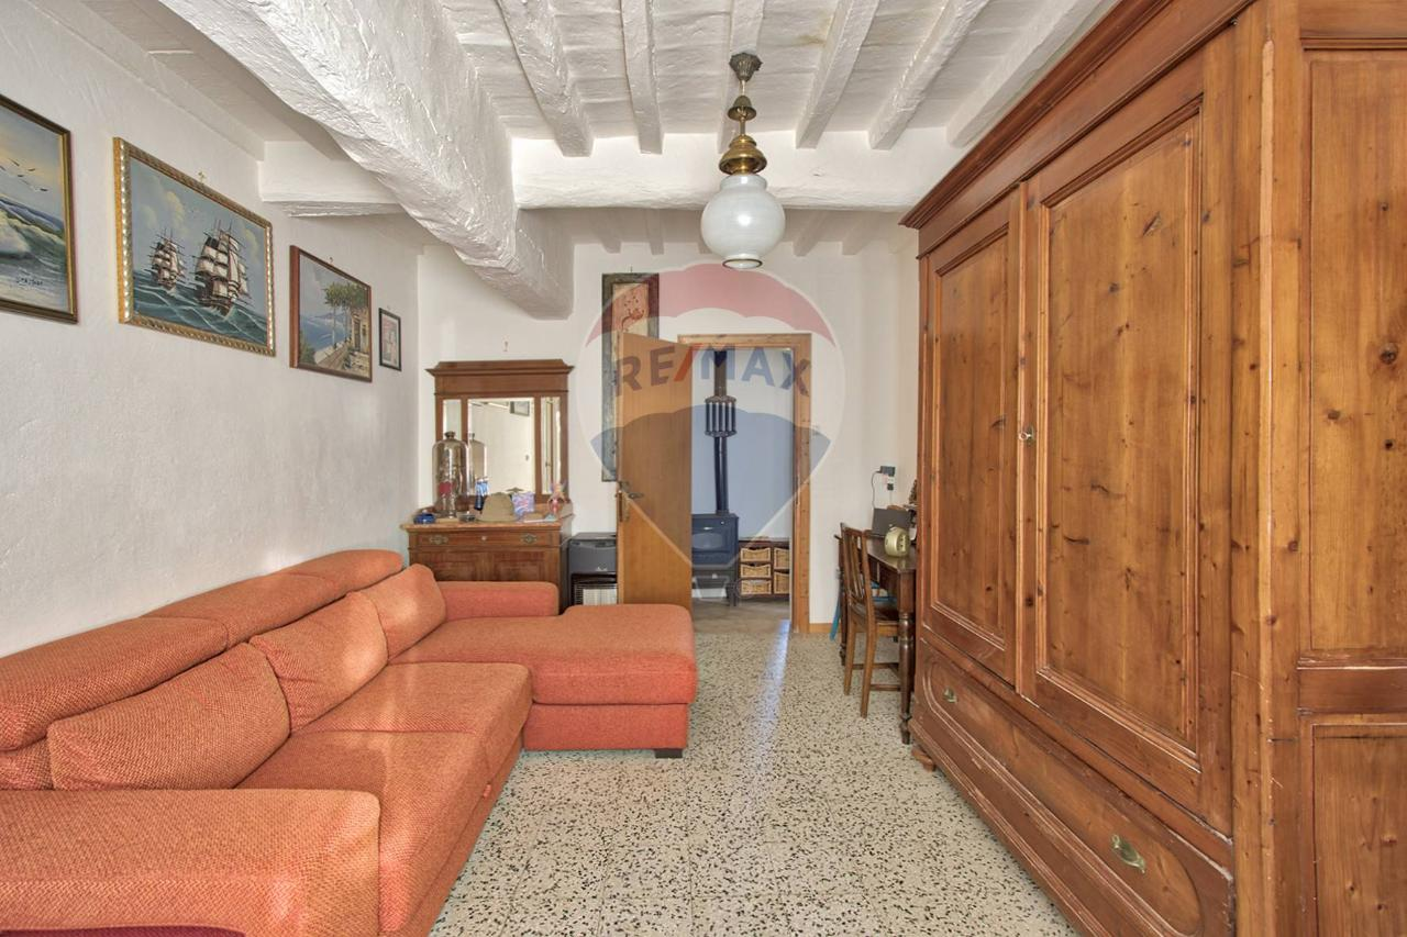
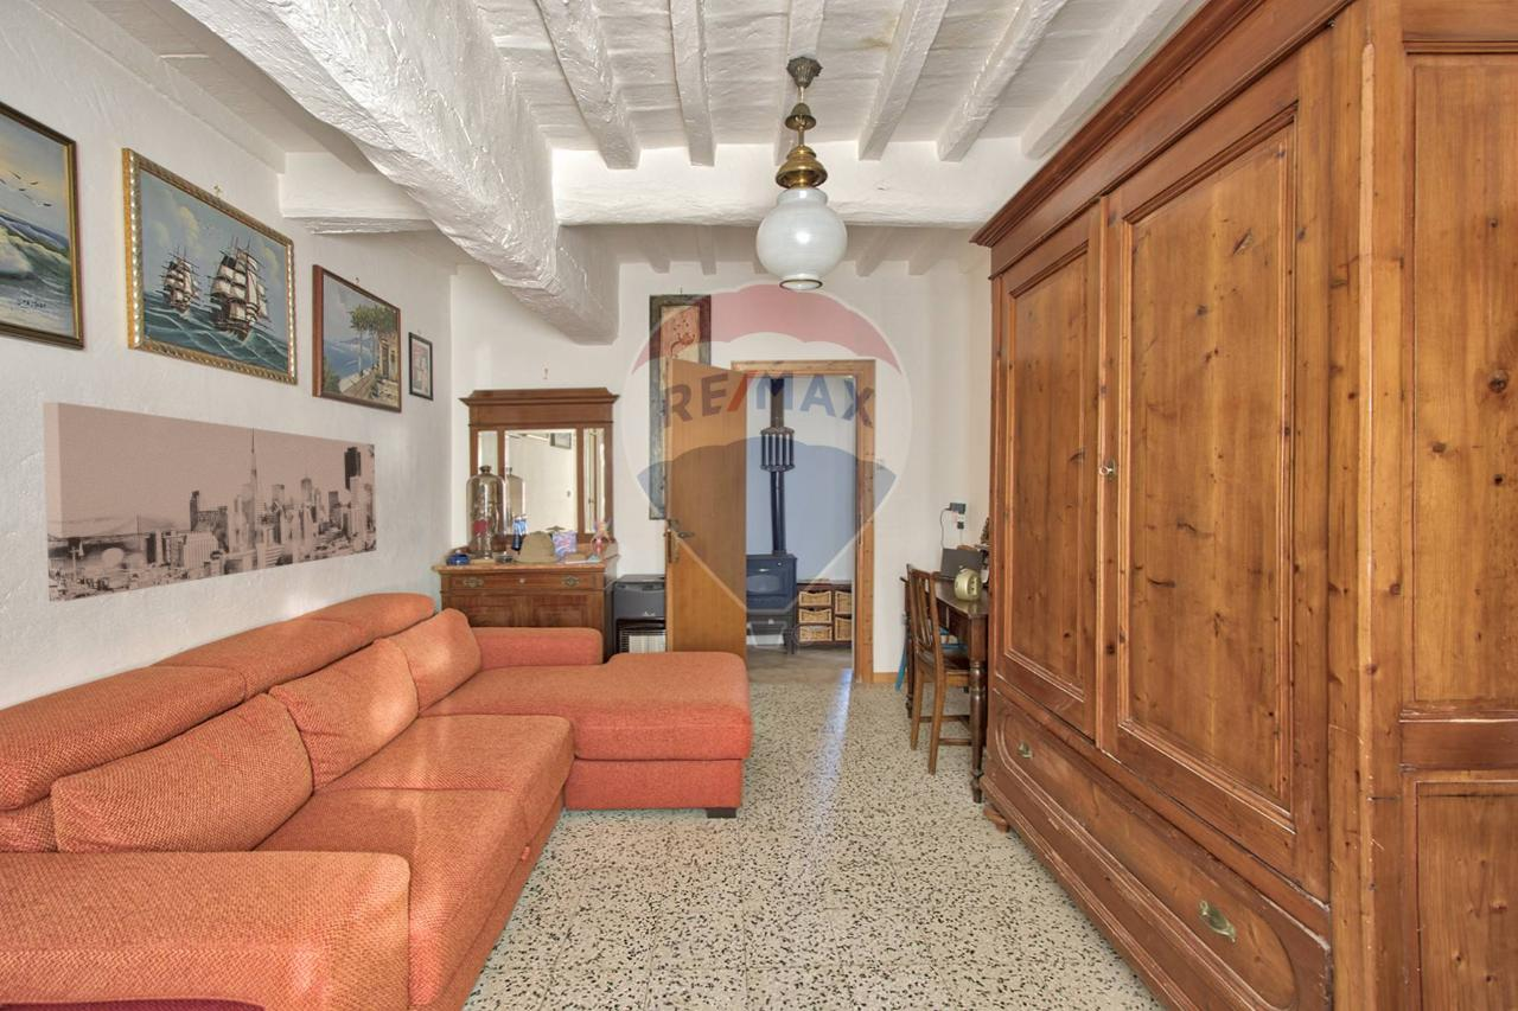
+ wall art [42,401,377,603]
